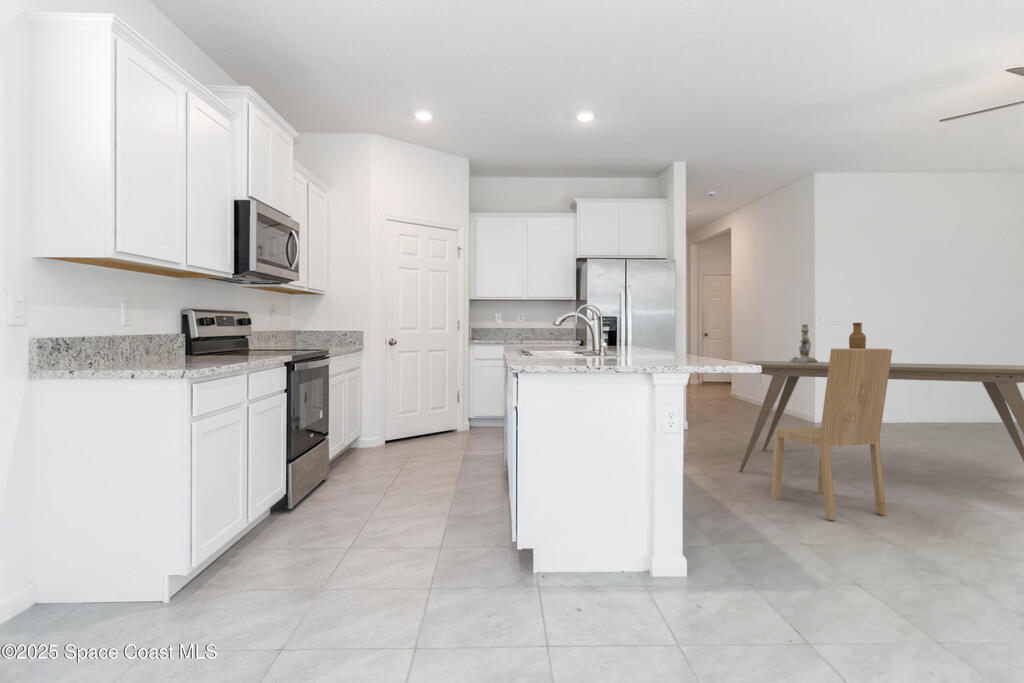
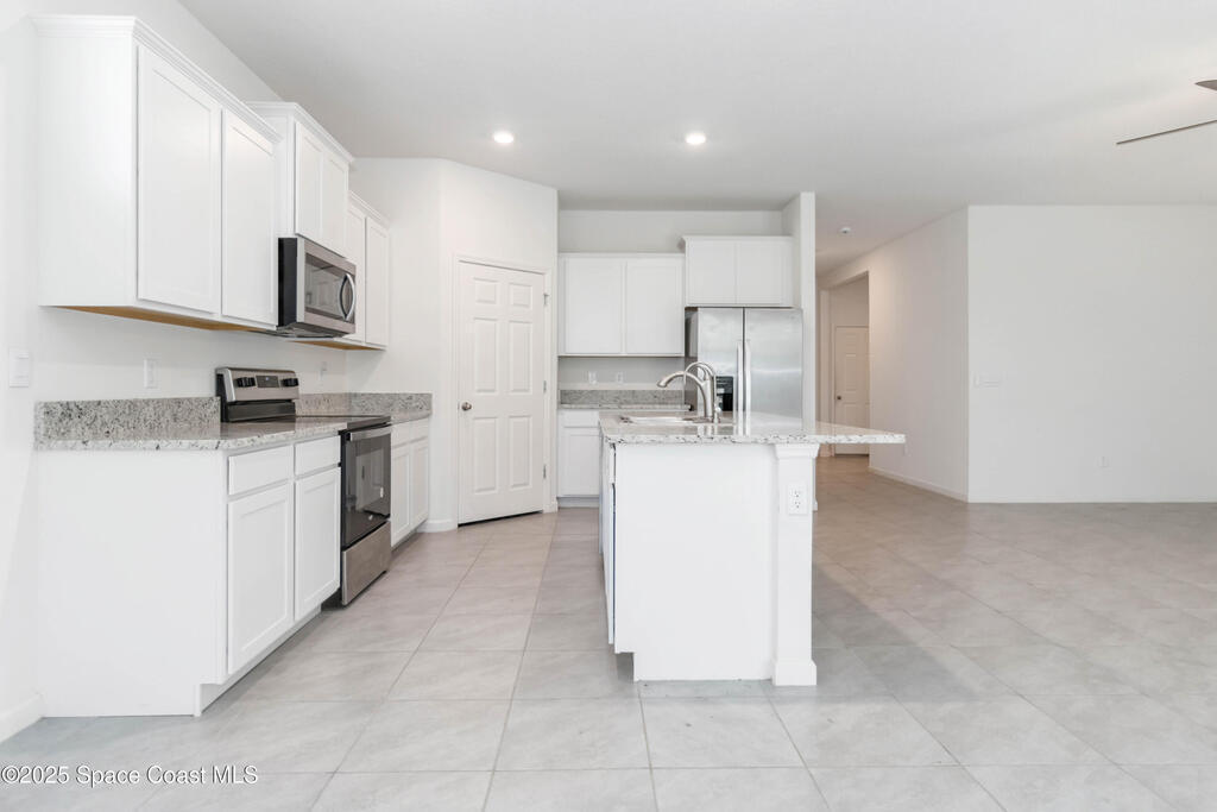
- dining table [738,360,1024,473]
- dining chair [770,348,893,521]
- candlestick [789,323,819,363]
- vase [848,322,867,349]
